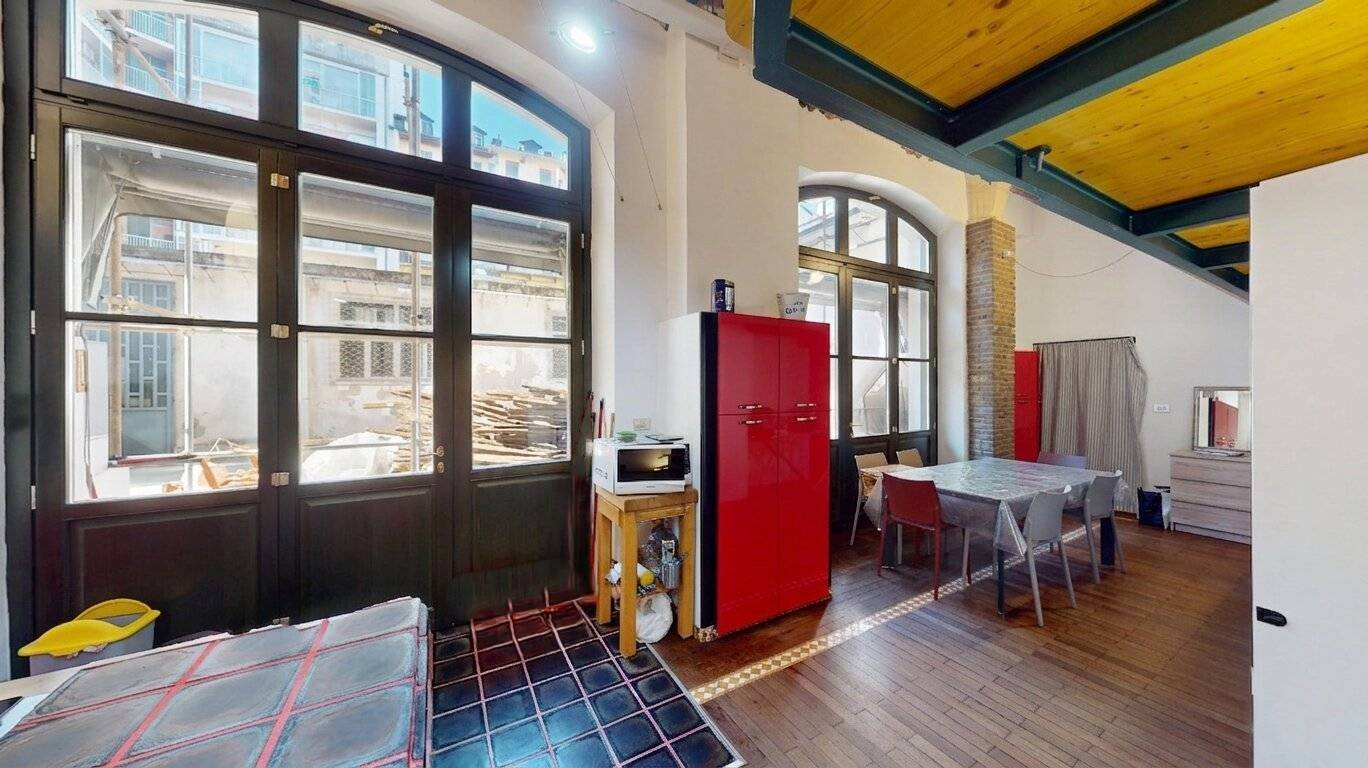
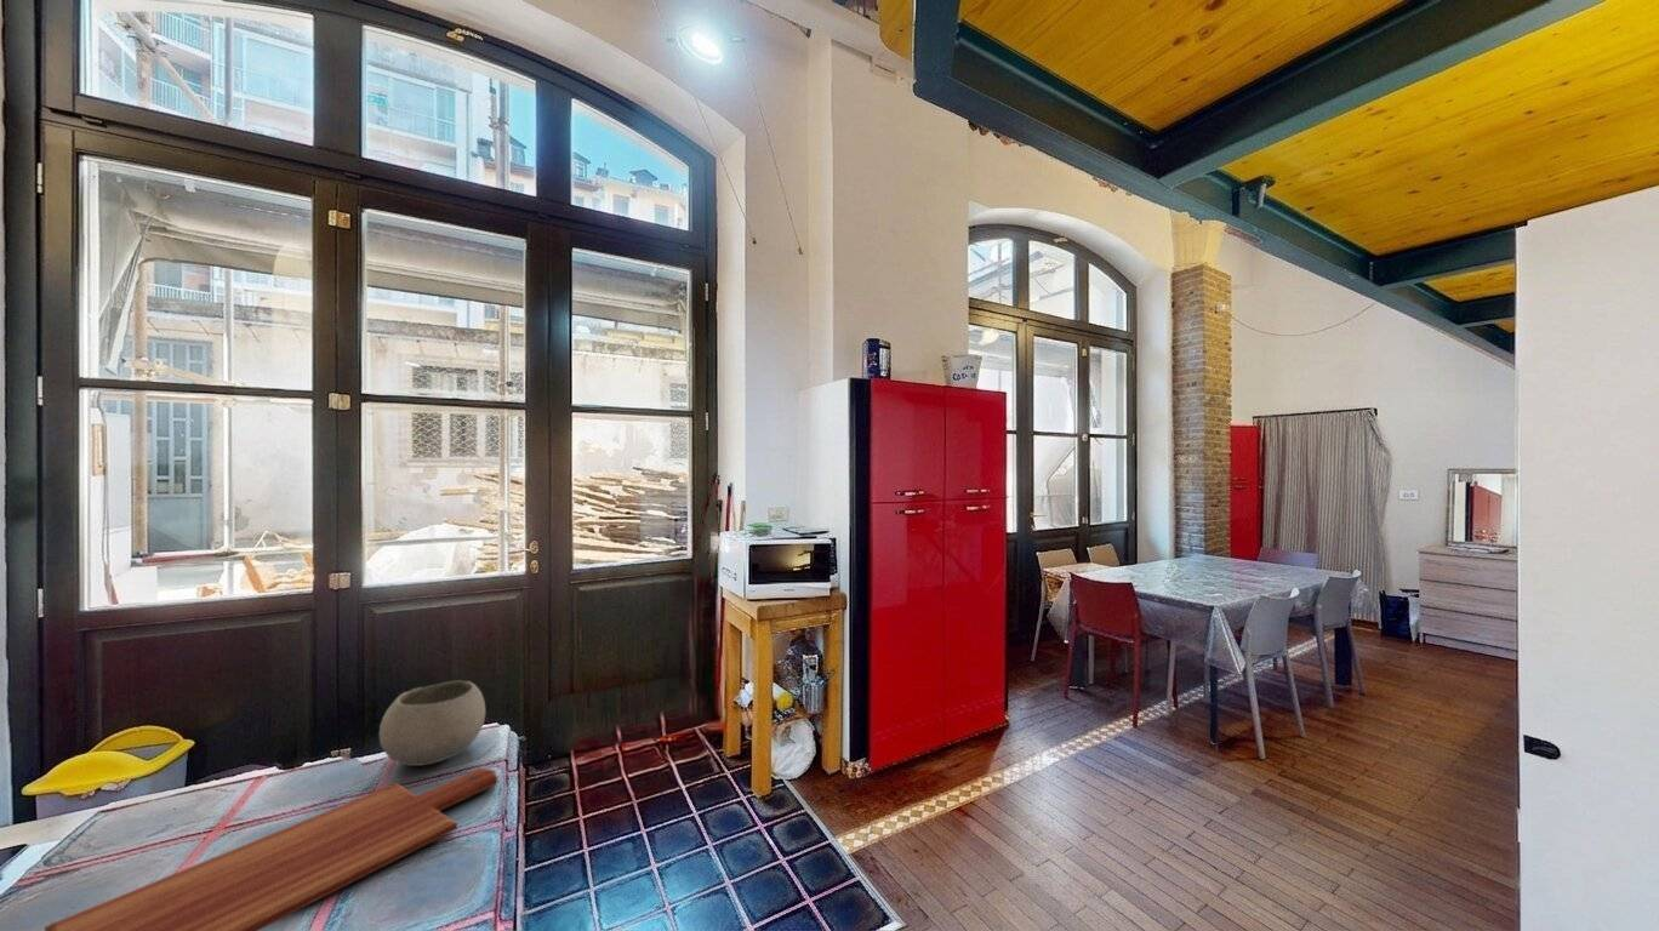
+ bowl [378,679,486,767]
+ cutting board [44,767,498,931]
